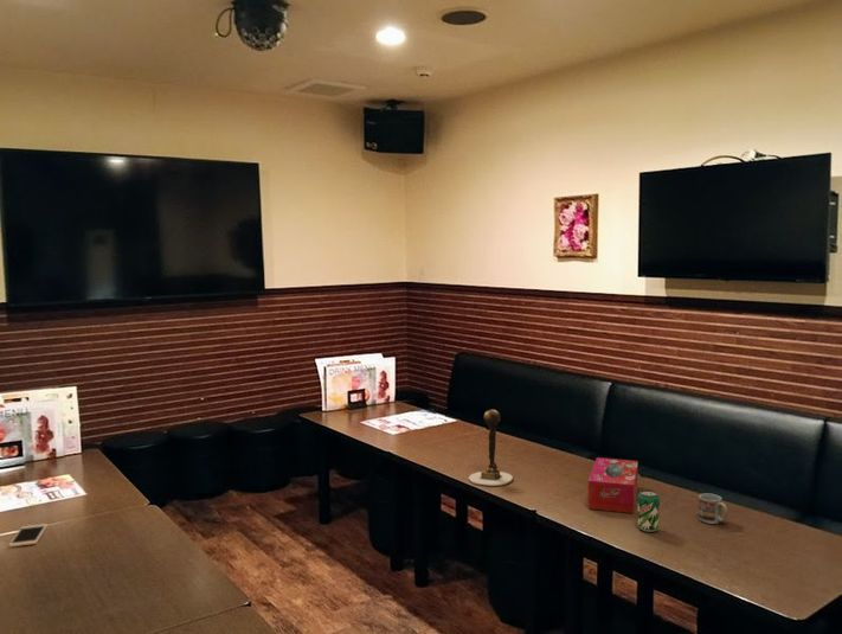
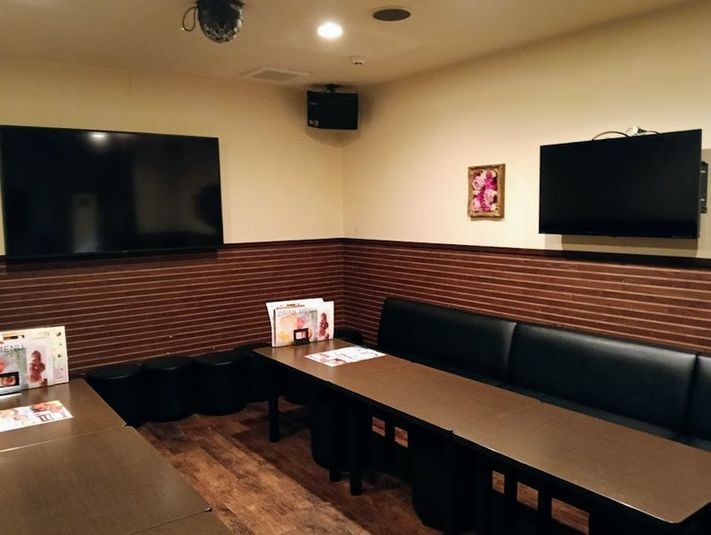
- decorative scepter [468,409,514,487]
- cell phone [8,523,49,547]
- tissue box [587,456,639,514]
- beverage can [637,489,661,533]
- cup [698,493,728,525]
